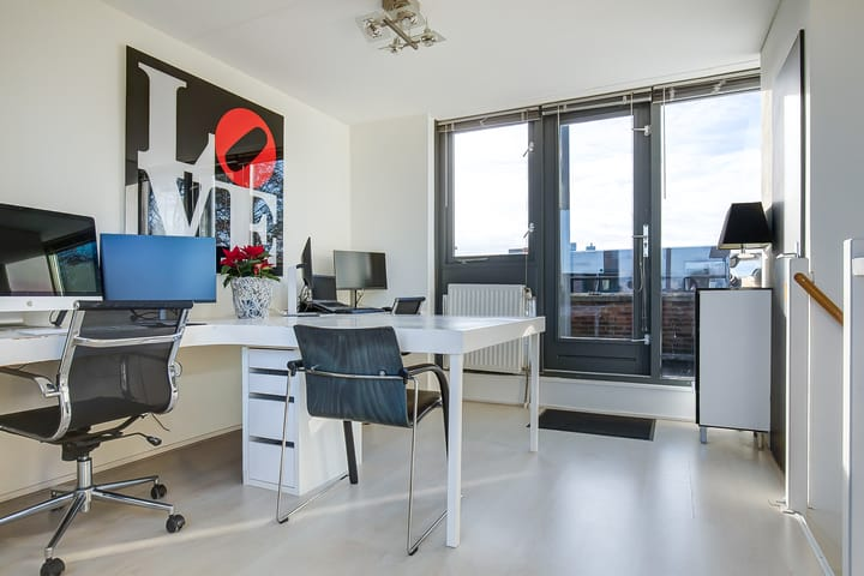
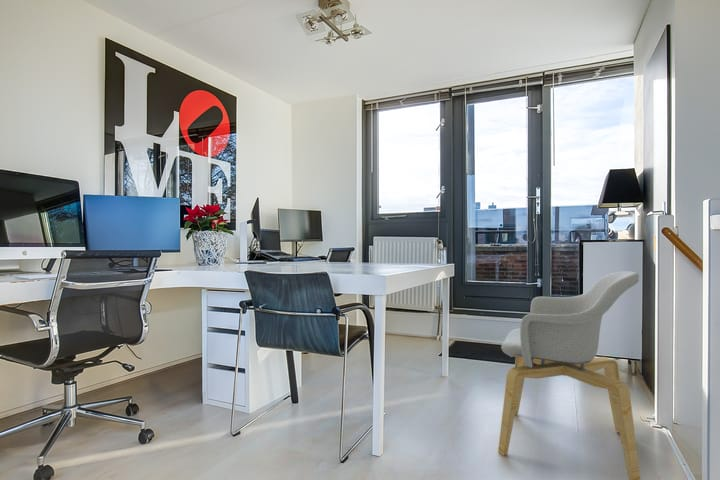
+ armchair [497,270,642,480]
